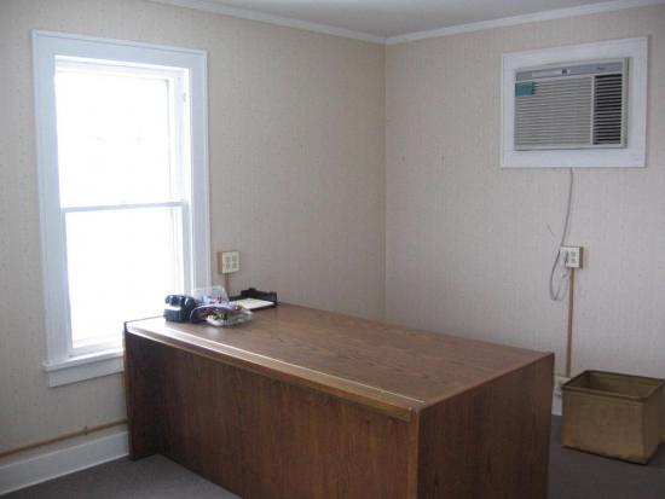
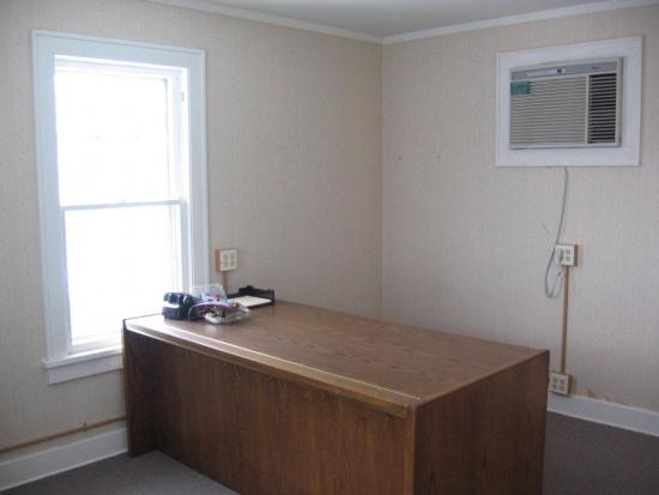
- storage bin [559,369,665,464]
